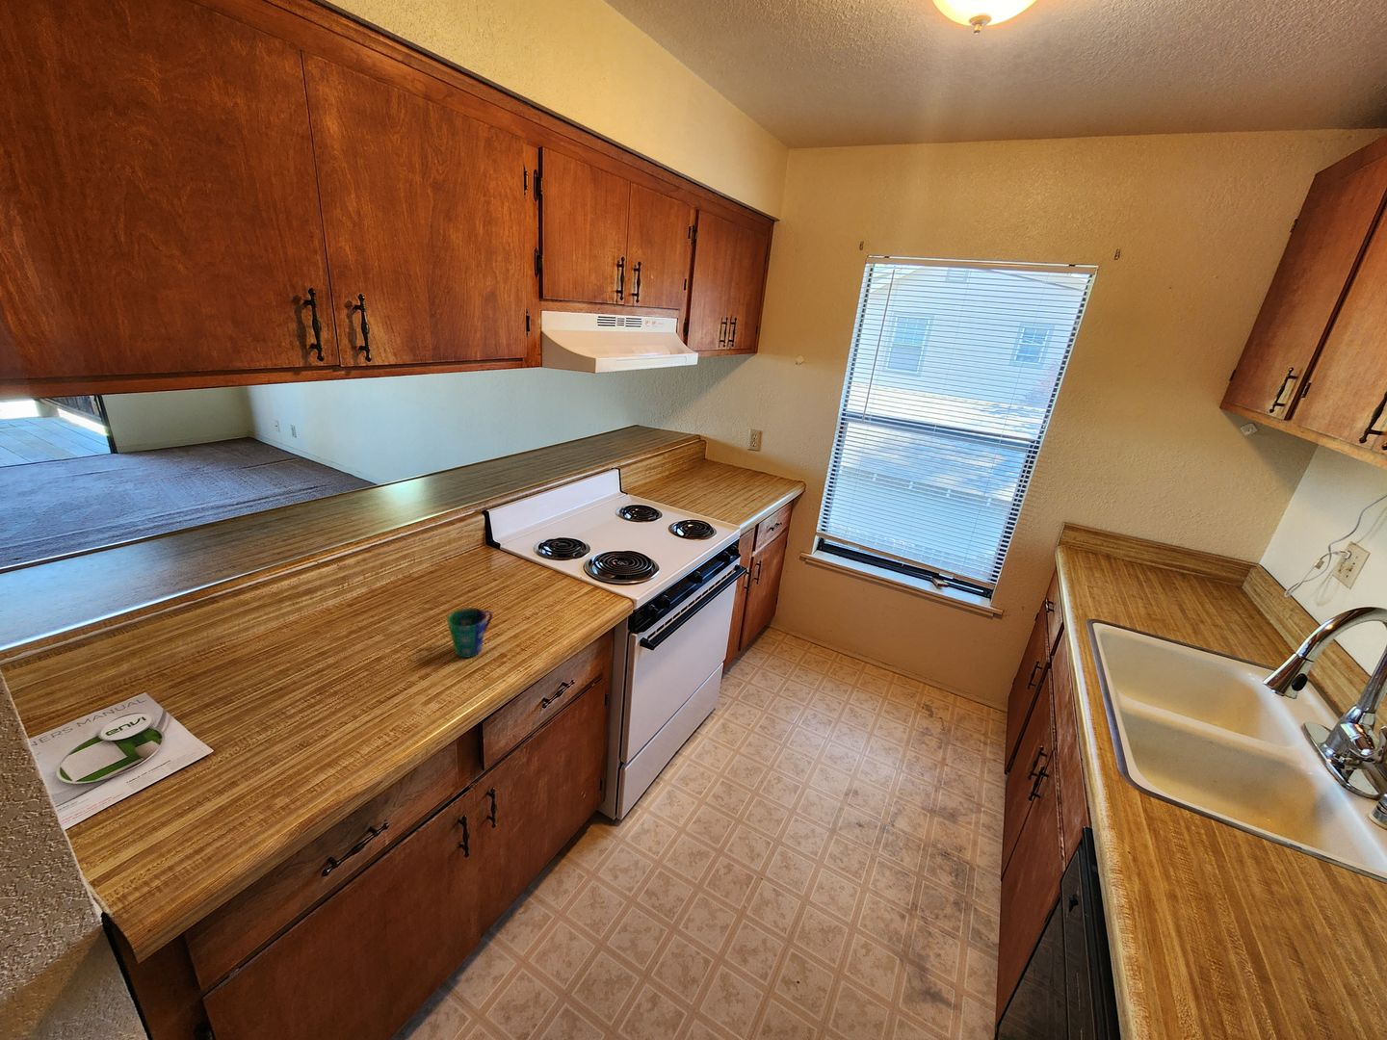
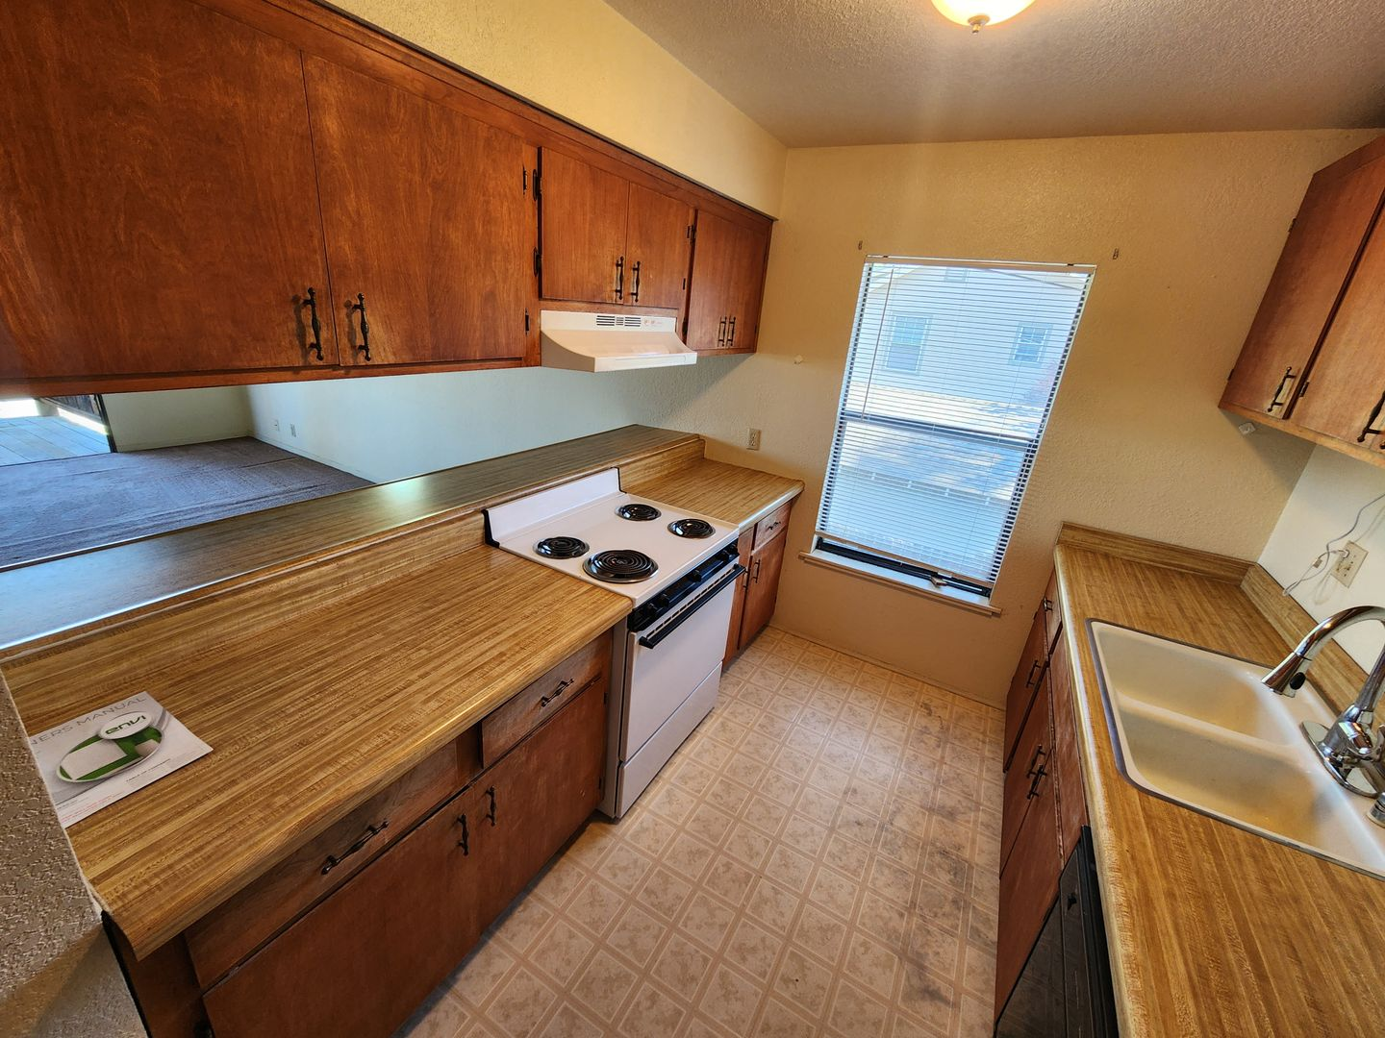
- cup [446,606,494,659]
